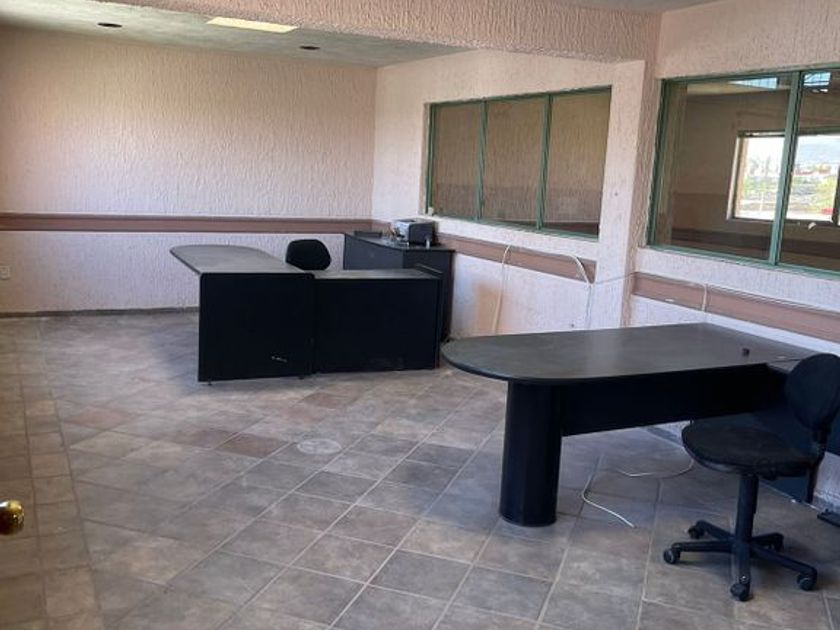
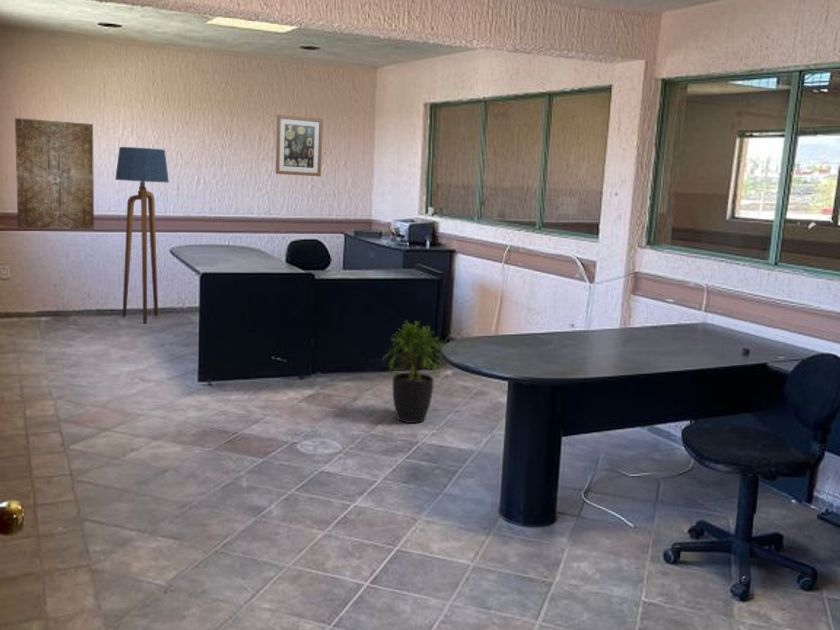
+ wall art [275,114,324,177]
+ potted plant [382,319,446,424]
+ floor lamp [114,146,170,324]
+ wall art [14,117,95,230]
